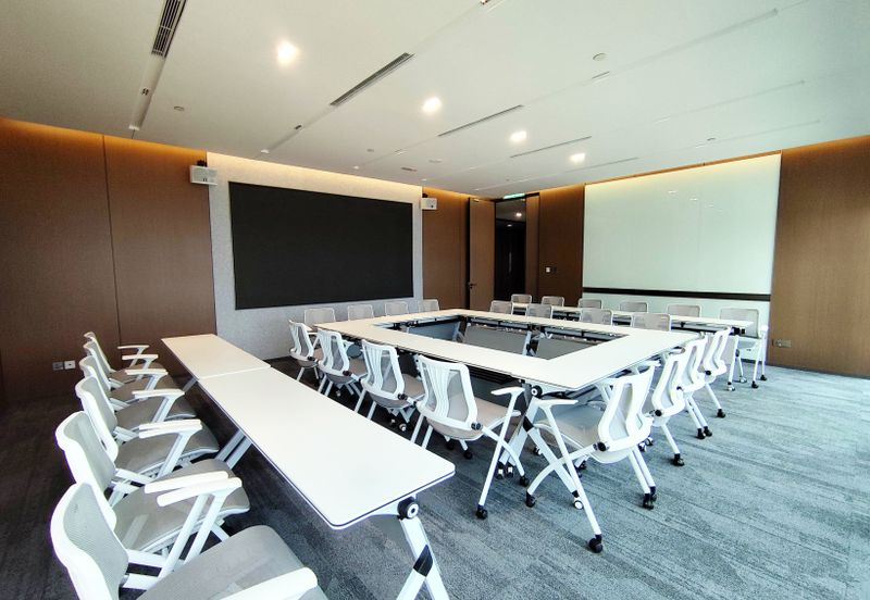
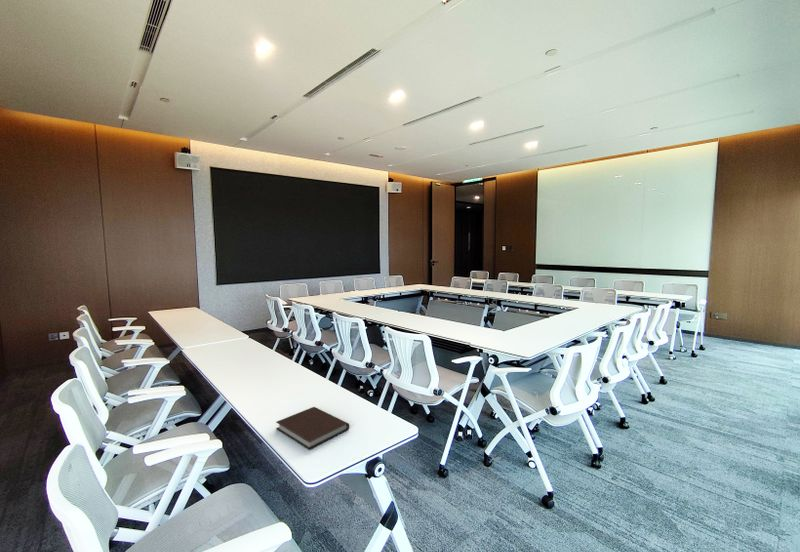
+ notebook [275,406,350,451]
